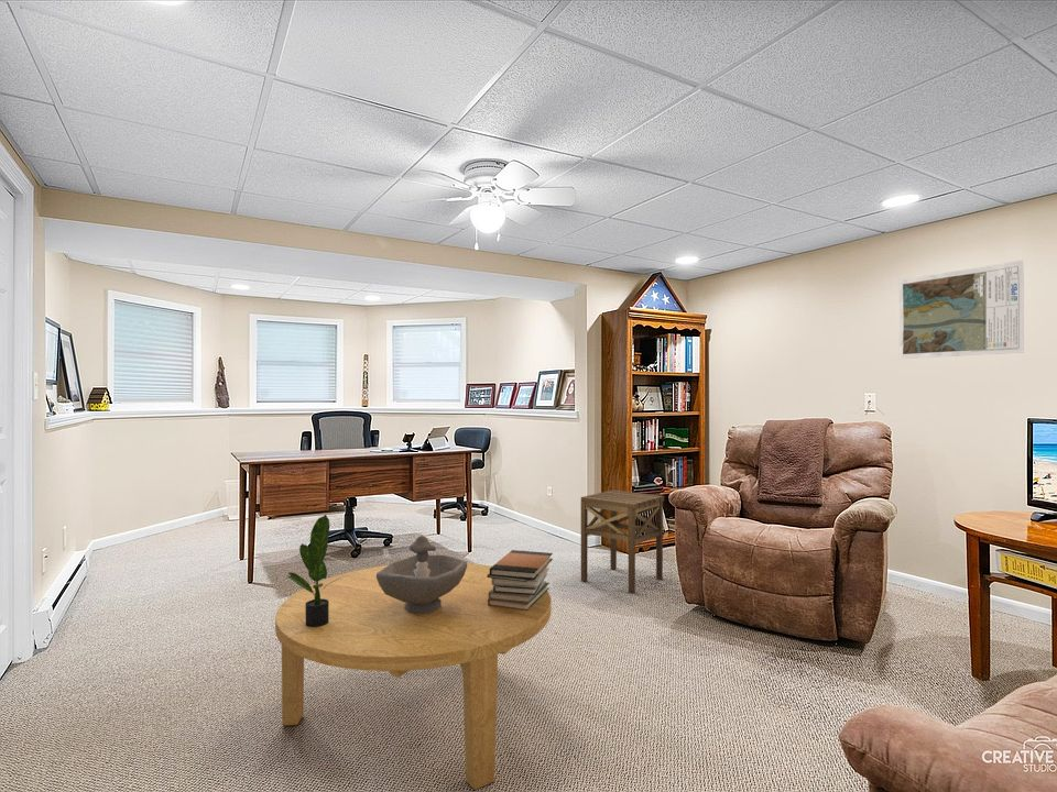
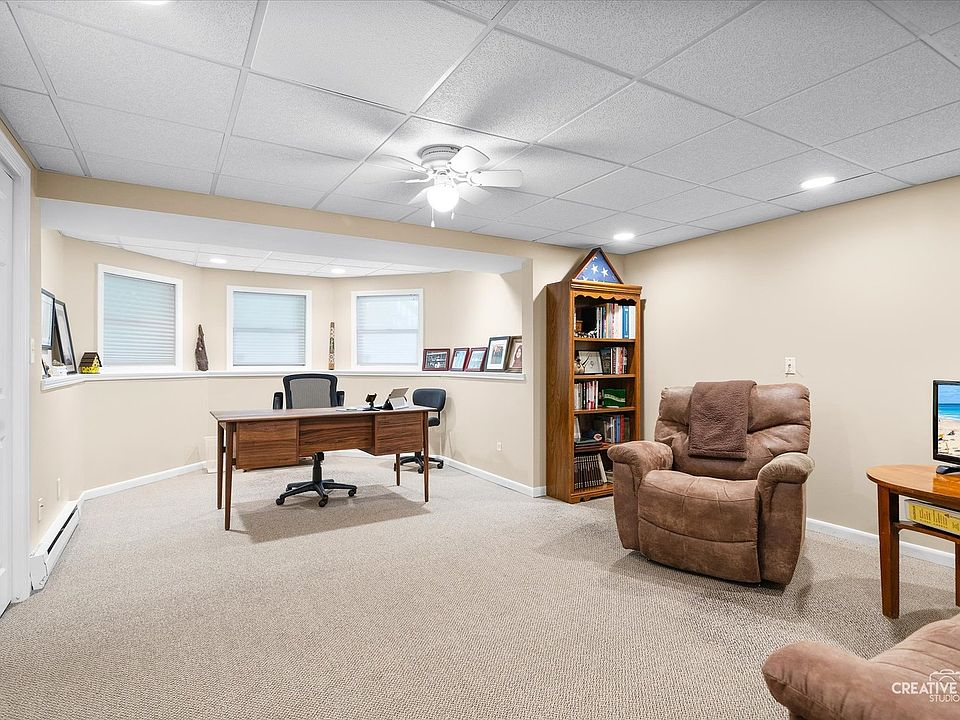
- book stack [487,549,554,610]
- coffee table [274,562,553,791]
- side table [580,490,665,595]
- map [897,260,1025,360]
- decorative bowl [377,535,468,614]
- potted plant [286,514,341,627]
